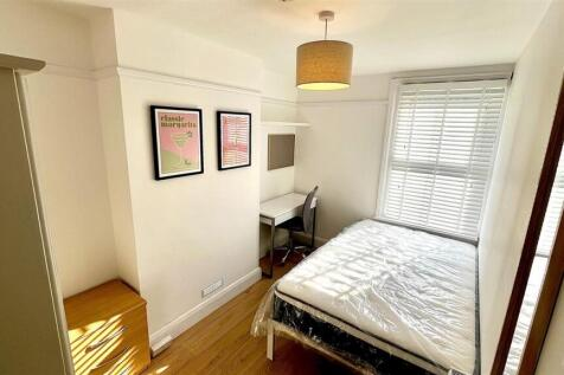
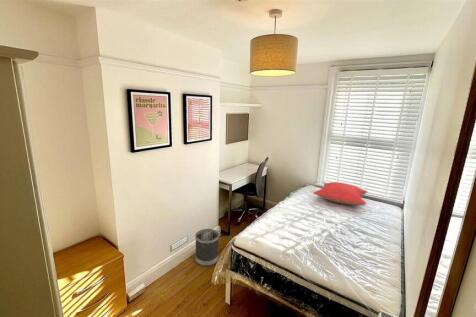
+ wastebasket [194,228,220,267]
+ pillow [312,181,368,206]
